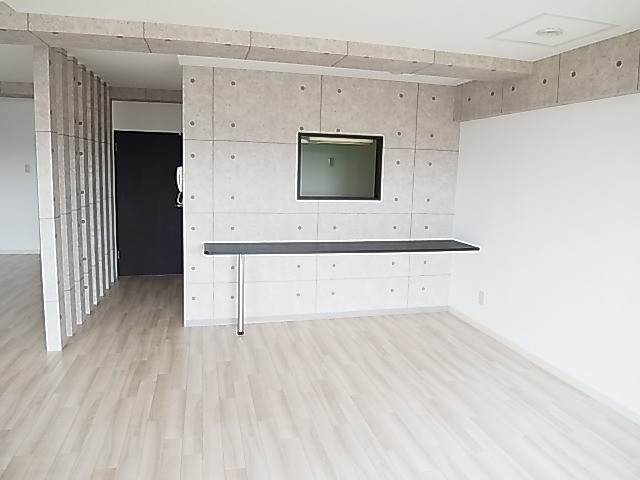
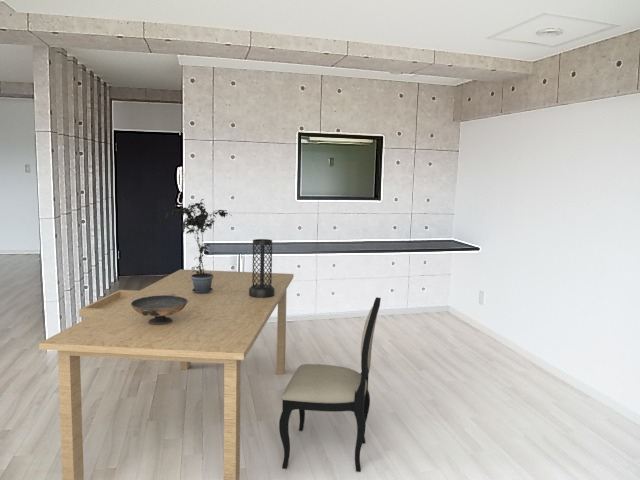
+ dining table [38,268,295,480]
+ vase [249,238,275,298]
+ dining chair [278,296,382,473]
+ potted plant [165,198,233,294]
+ decorative bowl [131,293,188,325]
